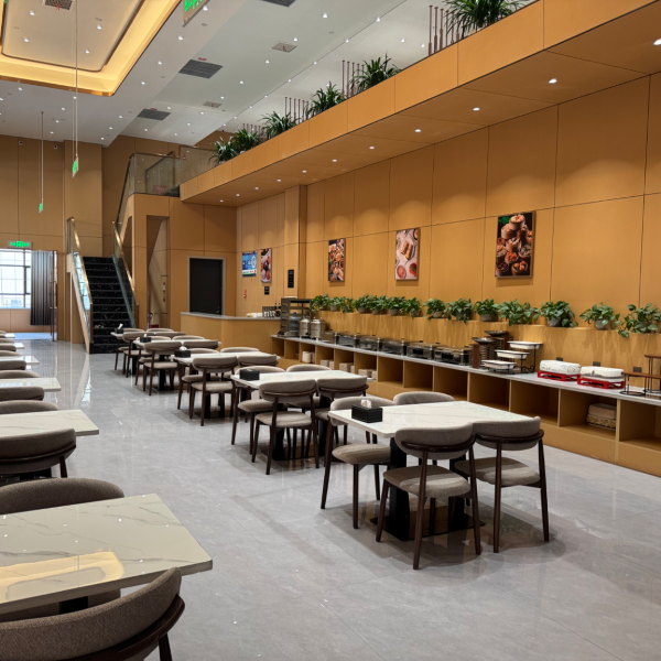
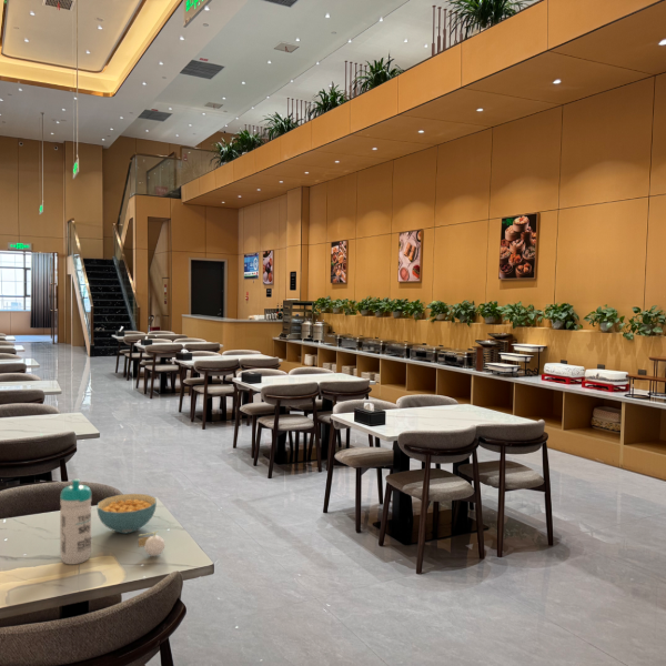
+ cereal bowl [95,493,158,535]
+ fruit [138,529,165,557]
+ water bottle [59,478,92,565]
